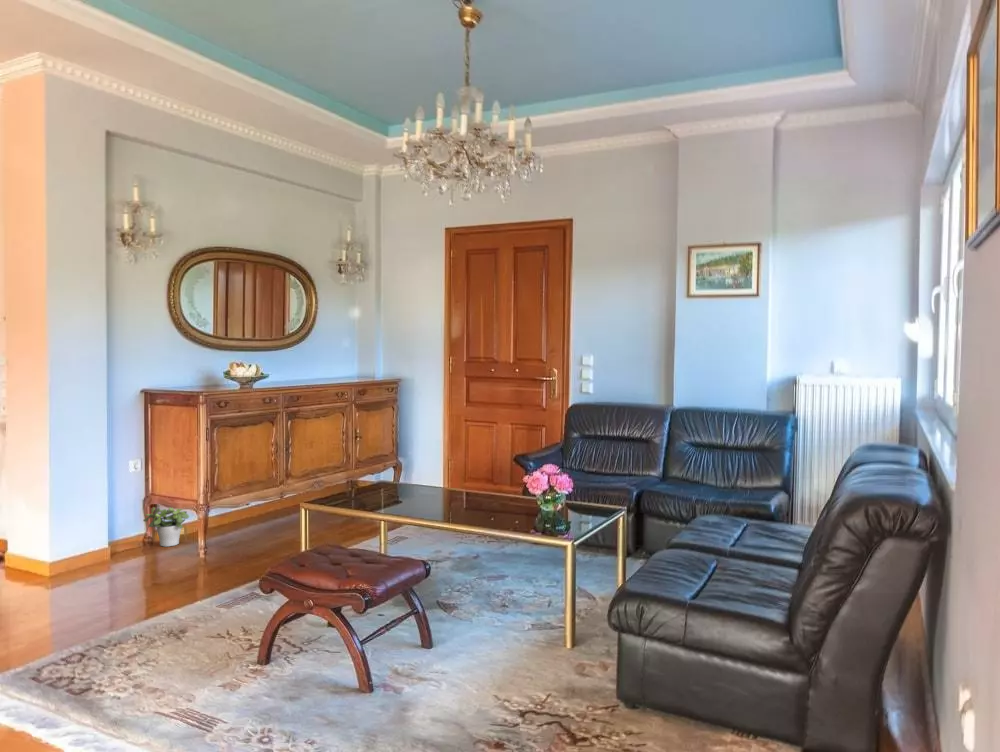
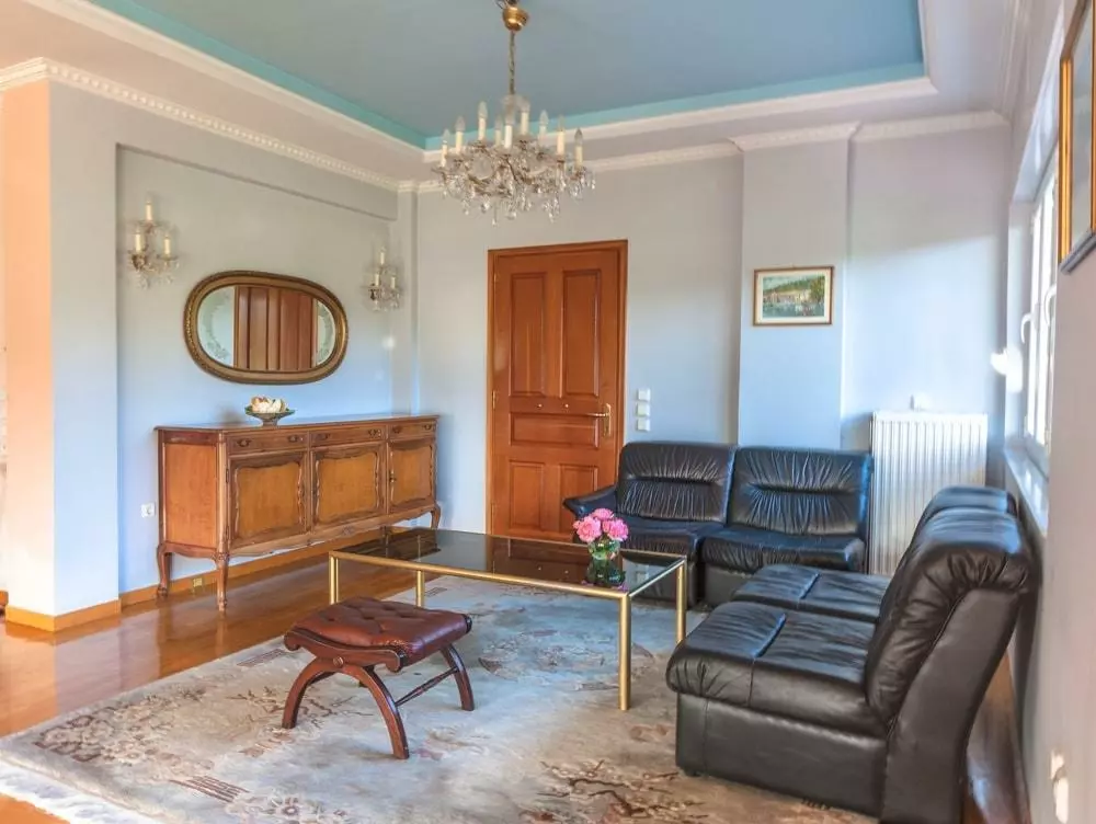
- potted plant [142,507,190,548]
